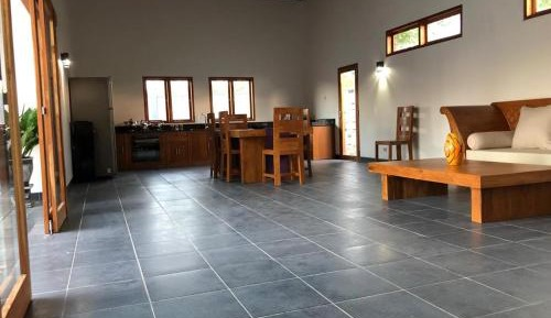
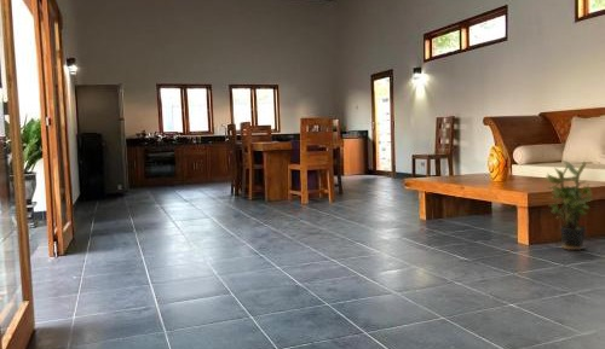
+ potted plant [546,159,595,251]
